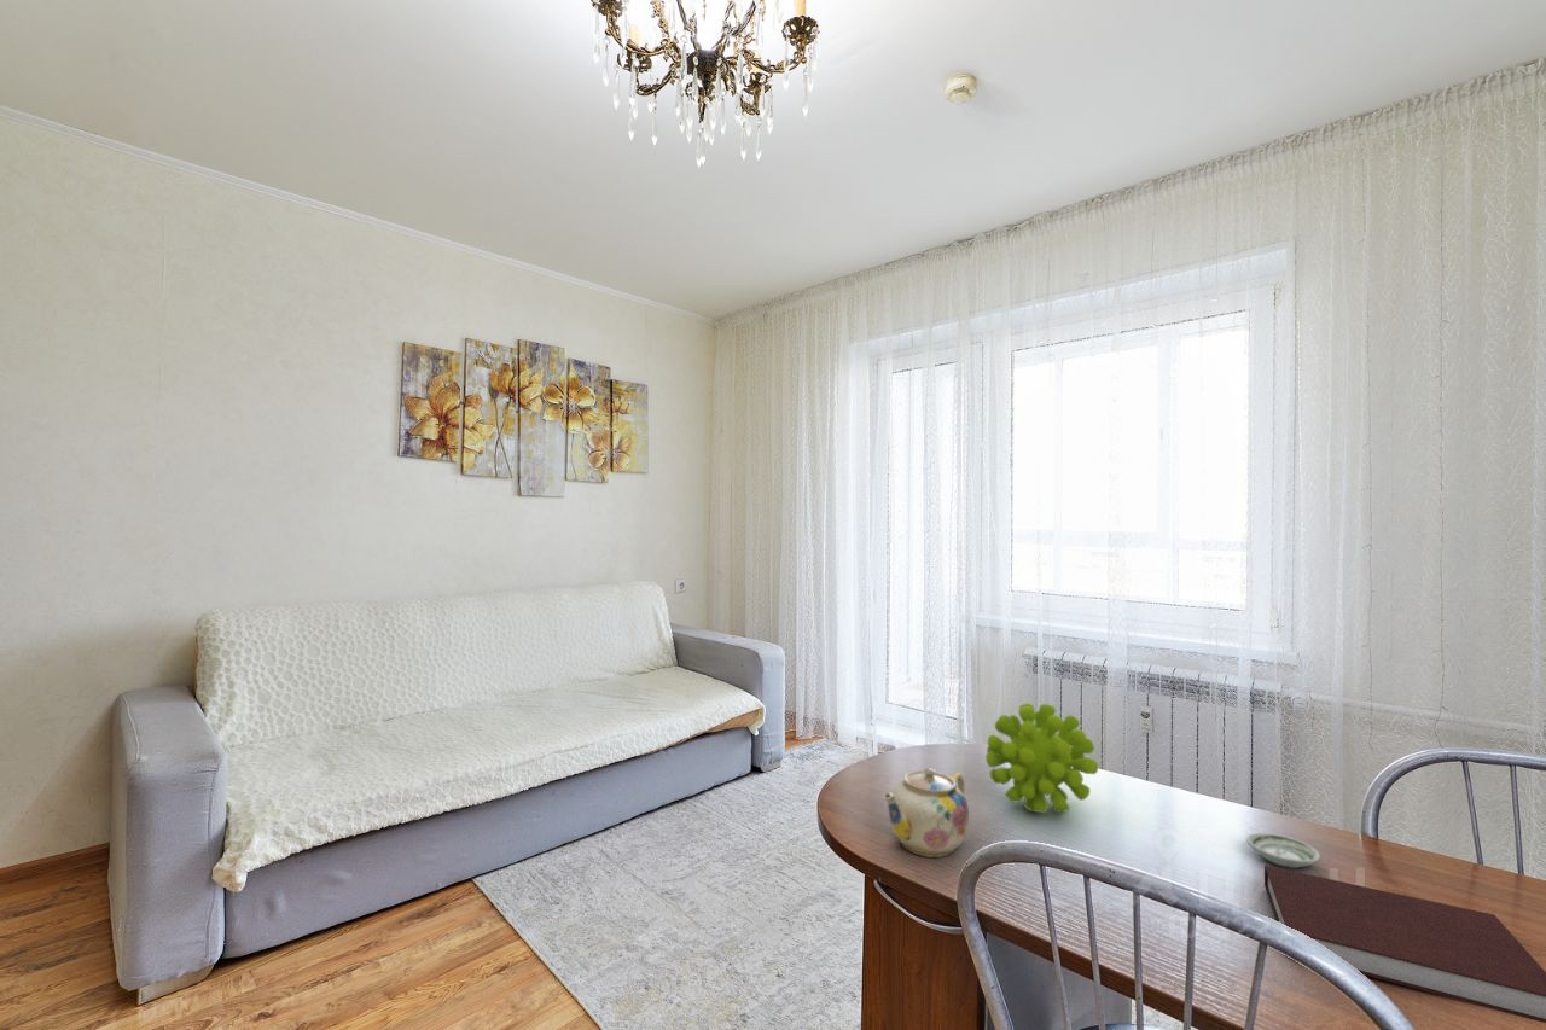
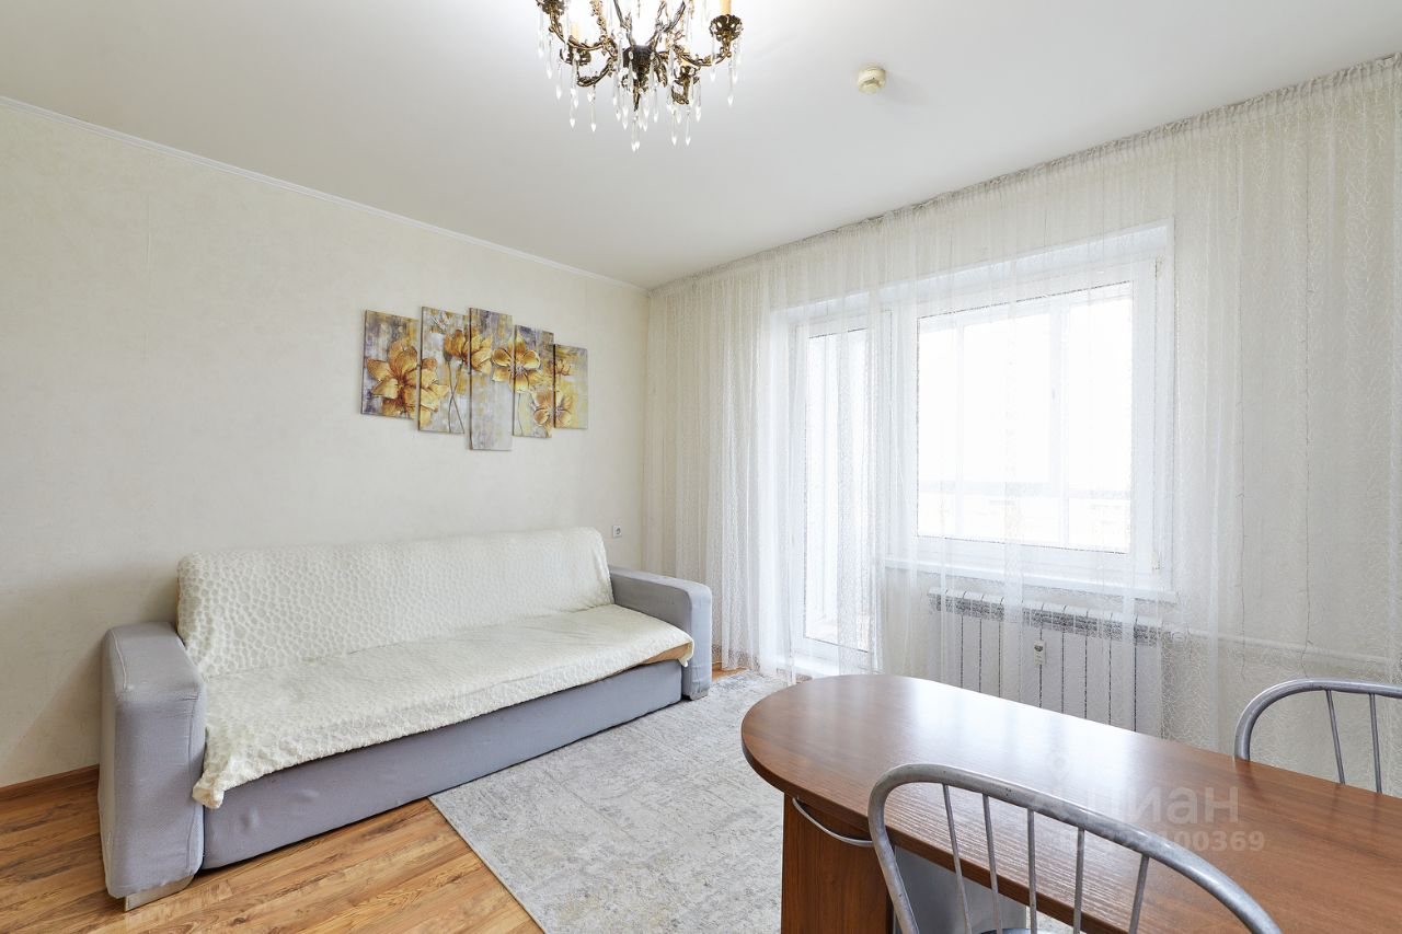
- teapot [882,767,970,859]
- plant [984,702,1099,814]
- saucer [1245,832,1321,869]
- notebook [1263,865,1546,1024]
